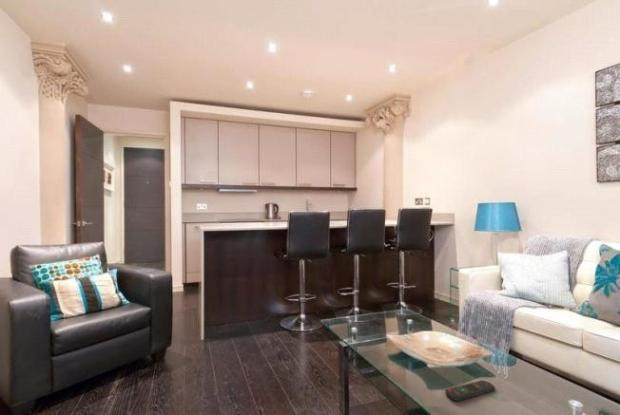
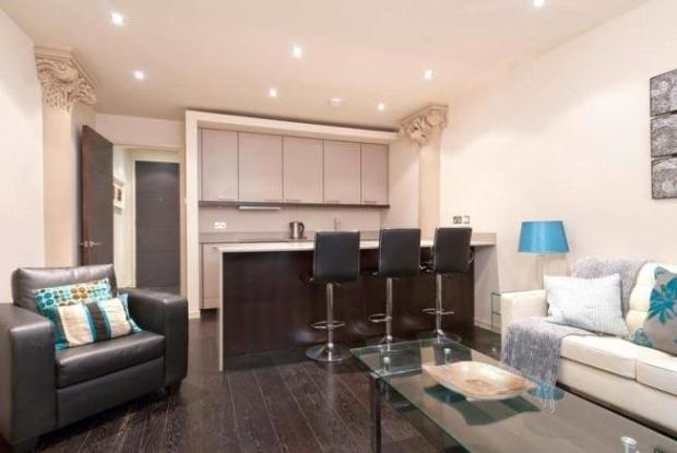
- remote control [445,379,496,402]
